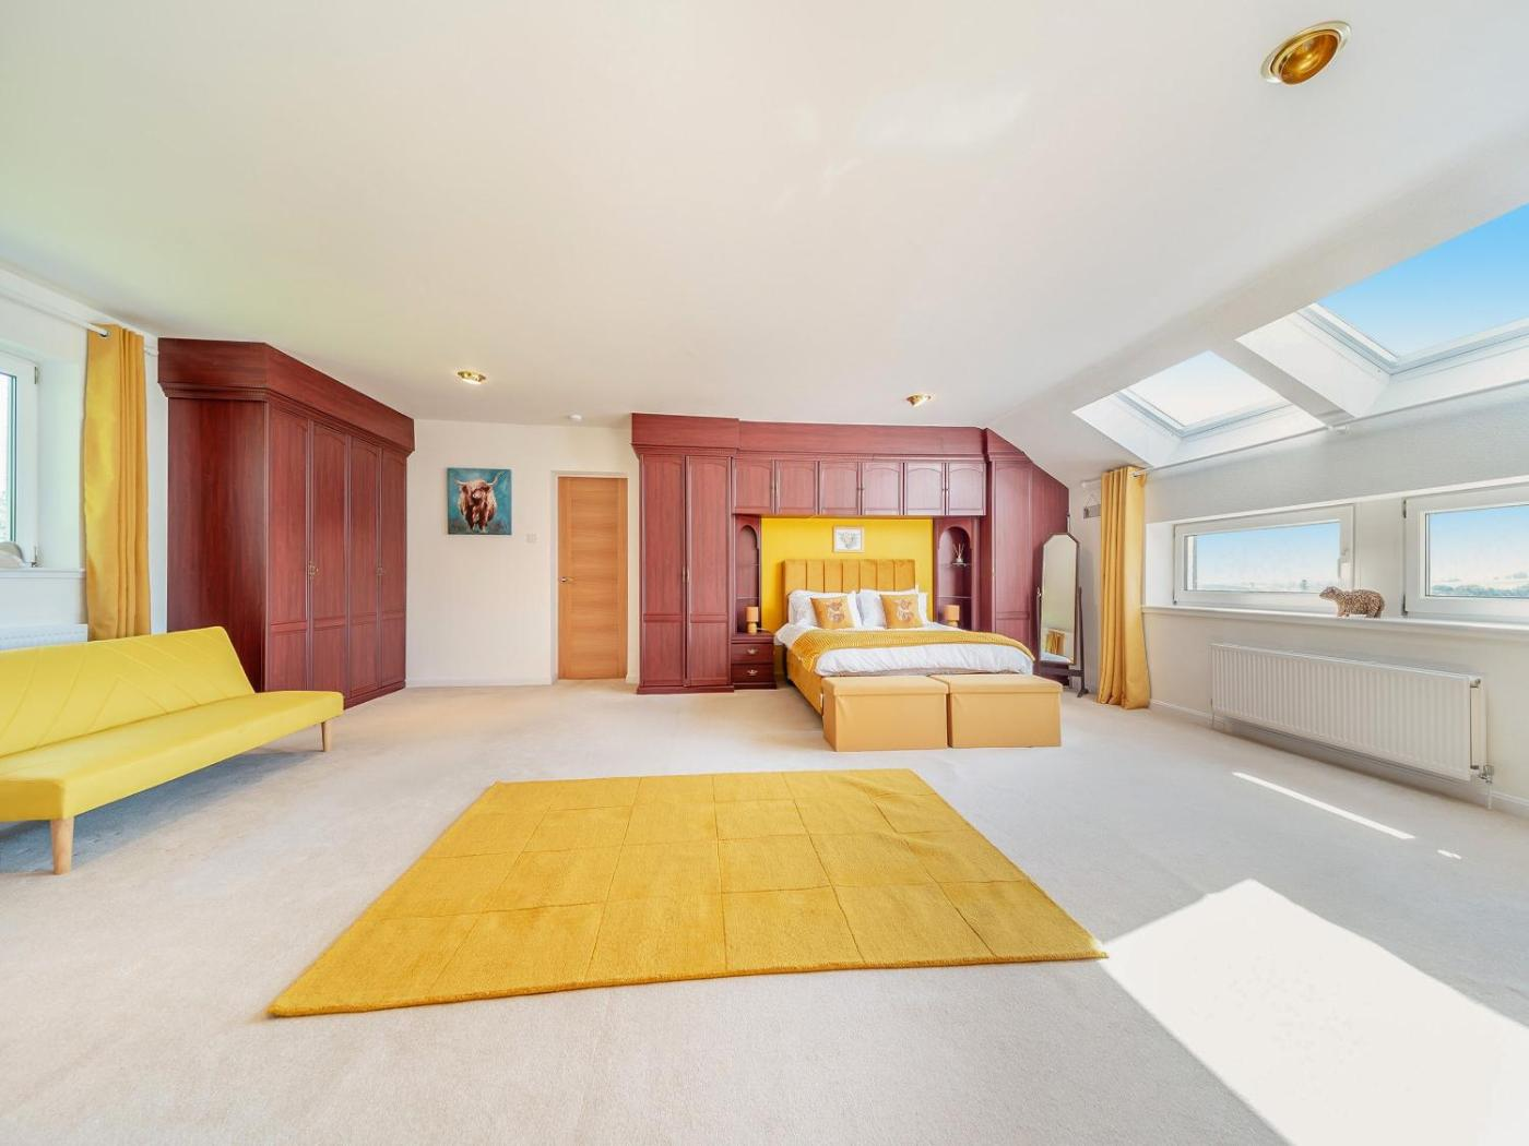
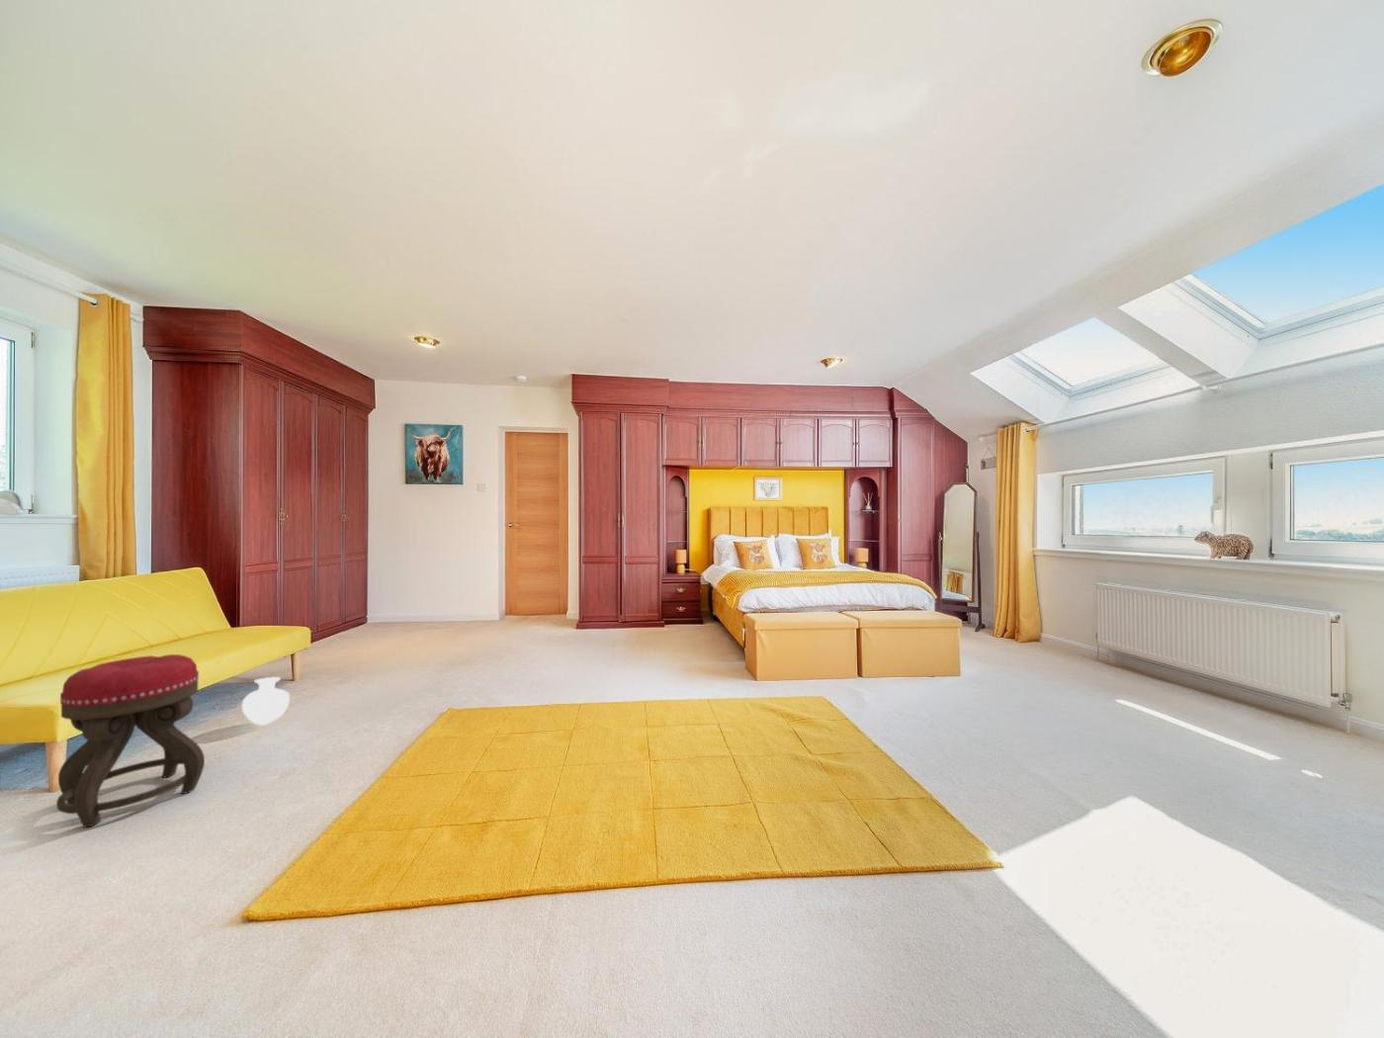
+ pottery [241,676,291,725]
+ ottoman [56,653,206,829]
